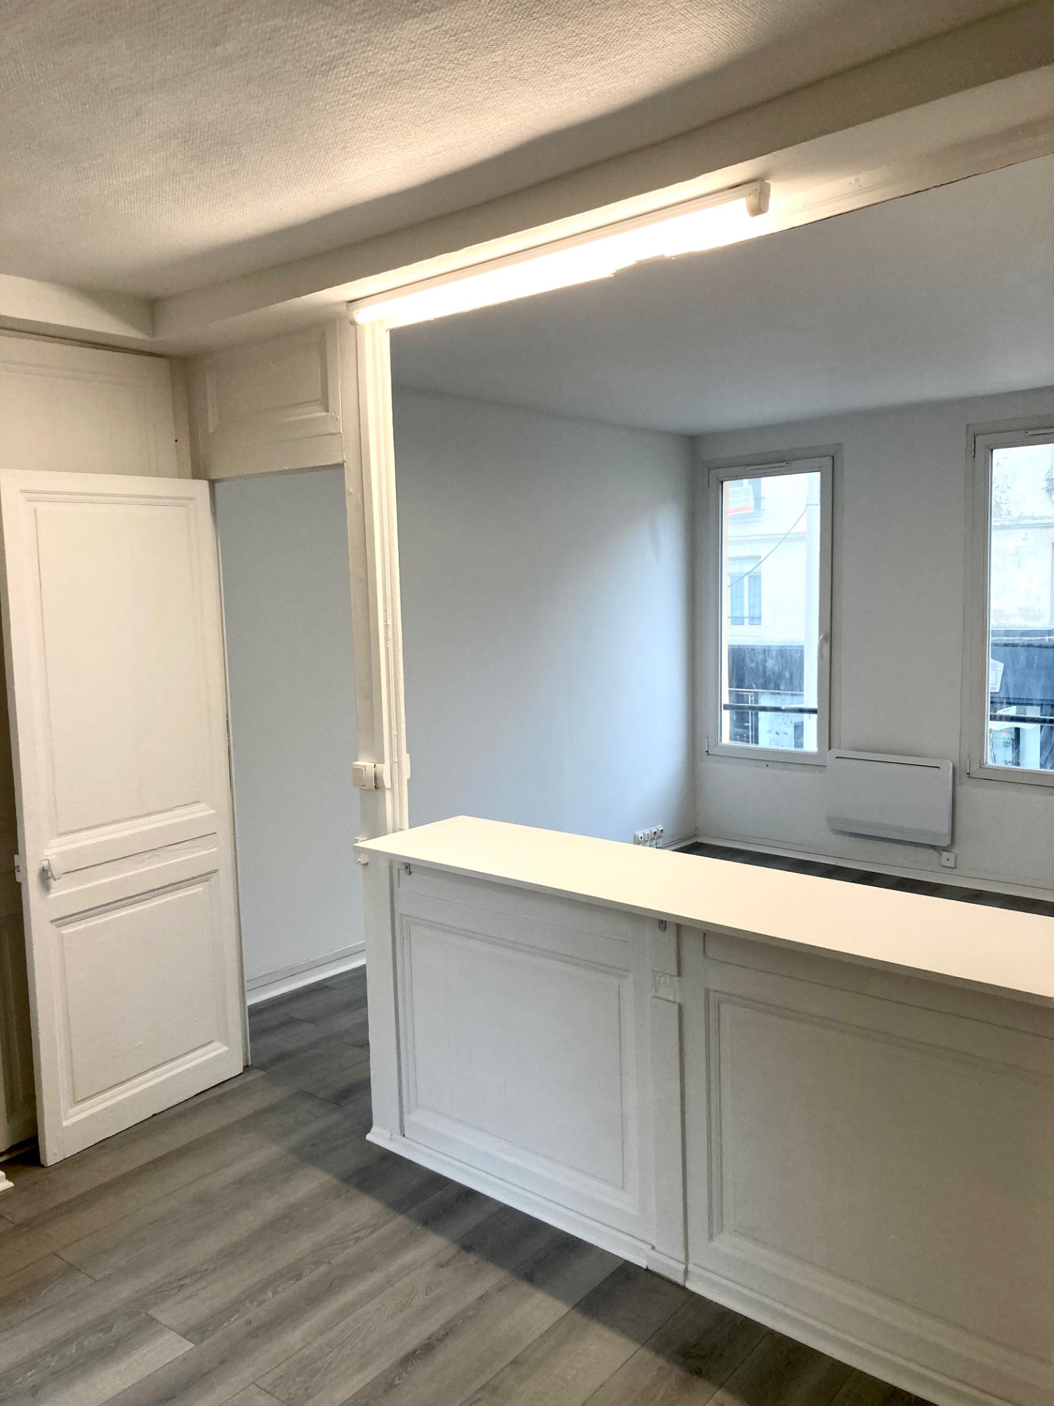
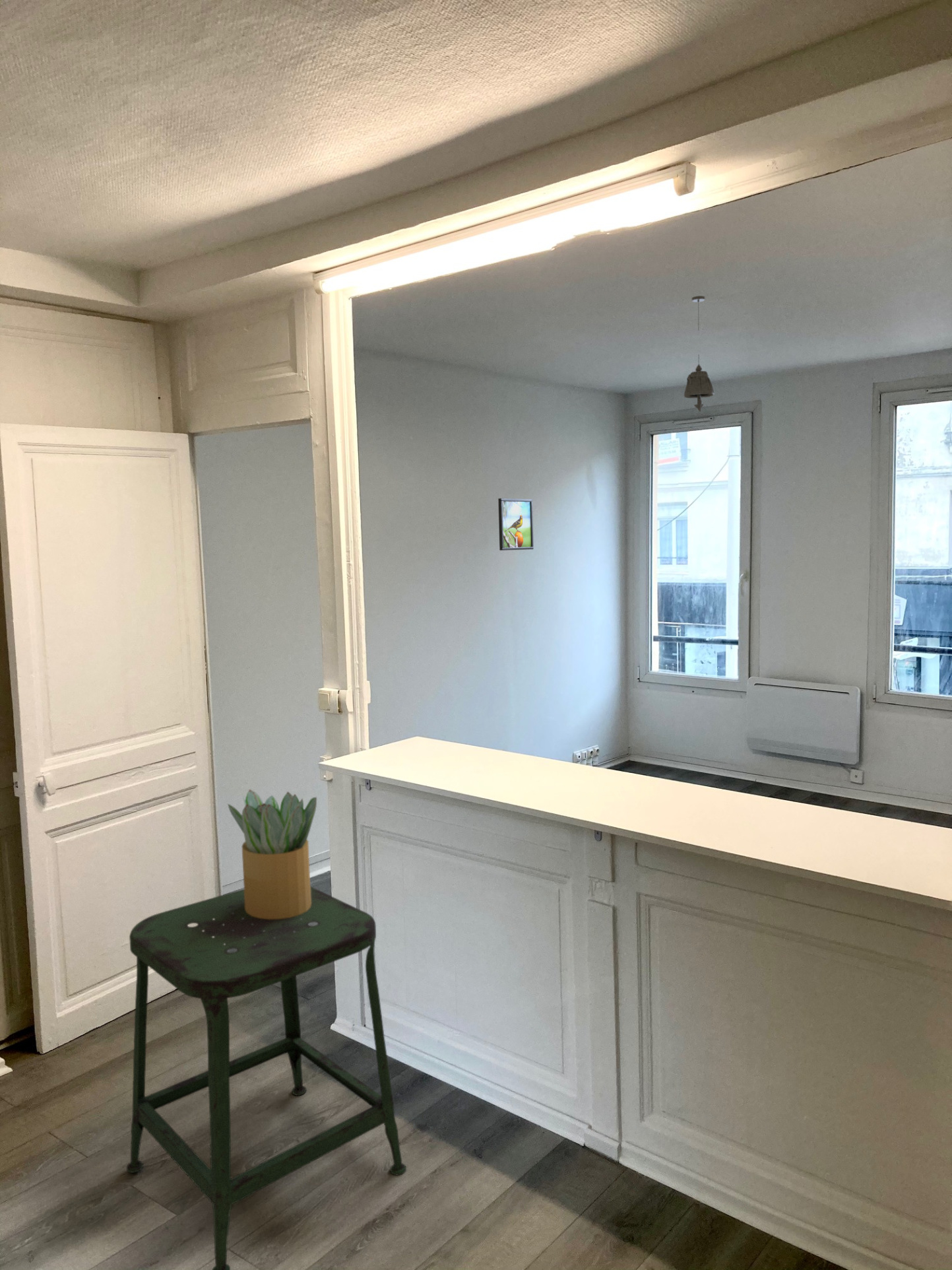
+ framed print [497,498,534,551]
+ stool [126,886,407,1270]
+ potted plant [227,789,317,919]
+ pendant light [683,295,714,413]
